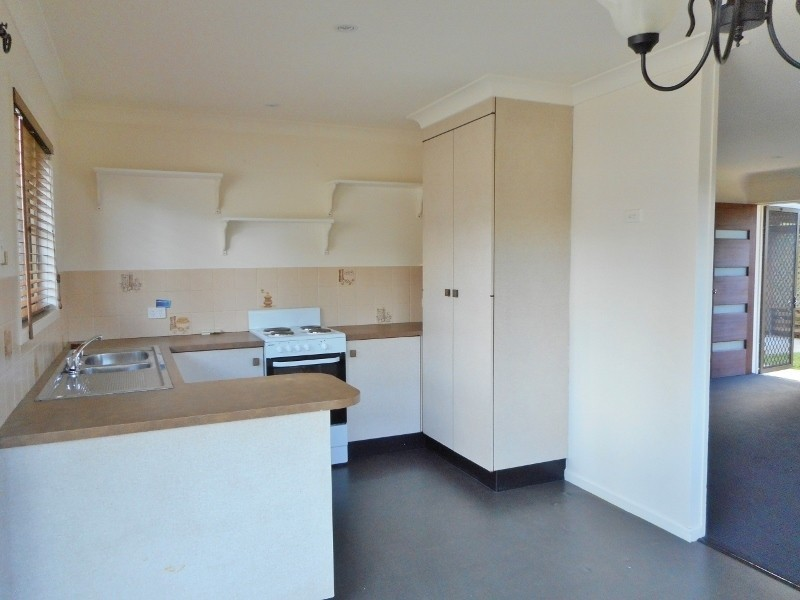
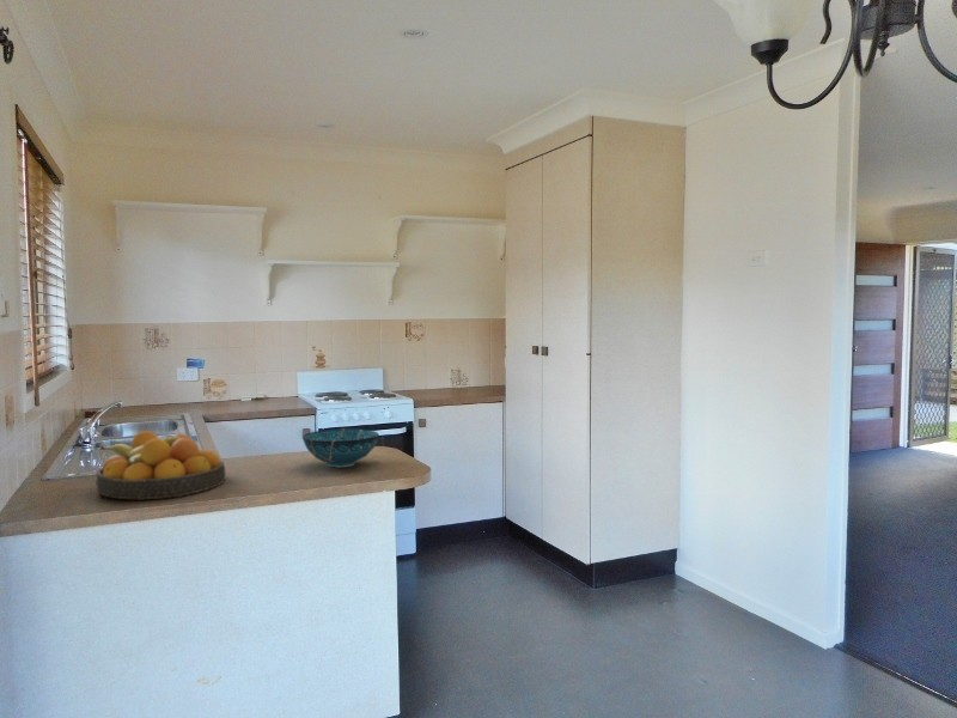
+ fruit bowl [95,430,226,500]
+ decorative bowl [301,427,380,468]
